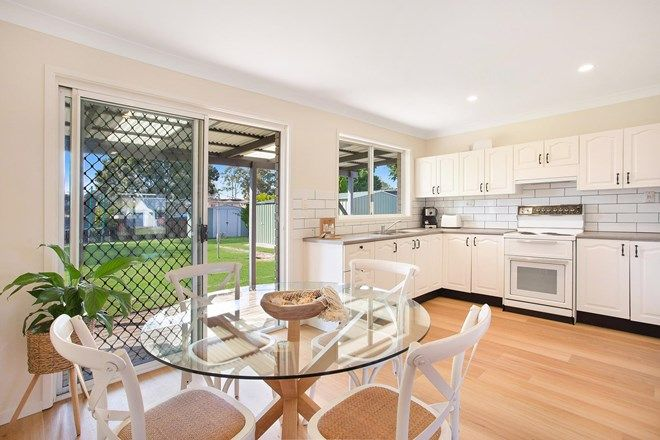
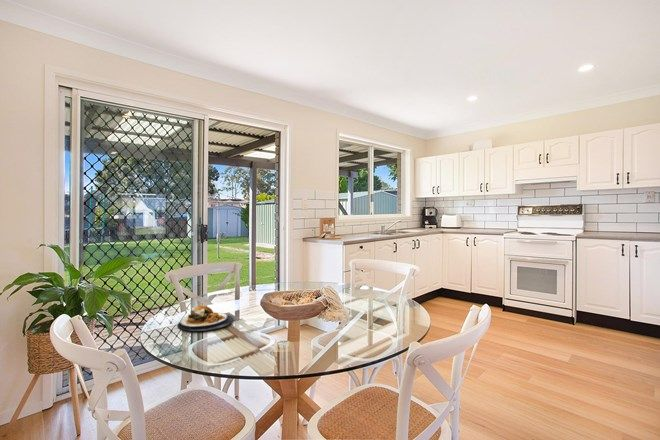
+ plate [176,304,235,332]
